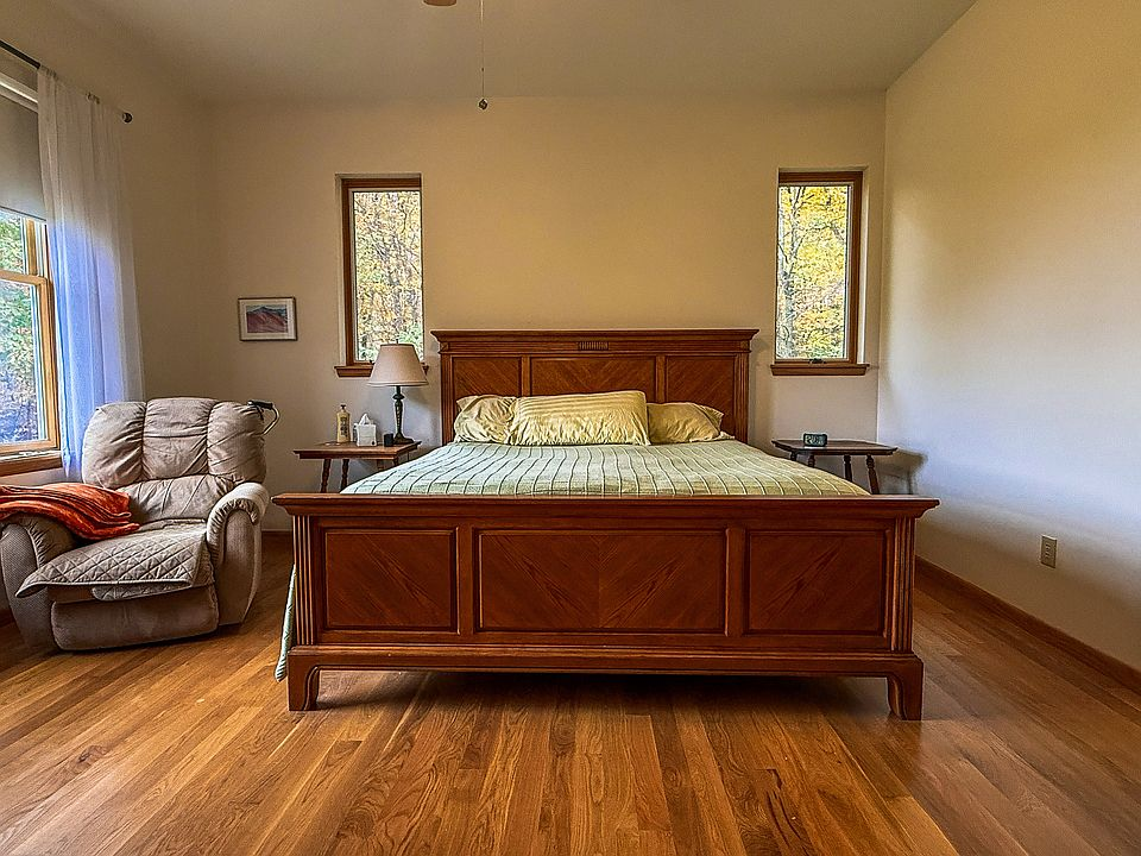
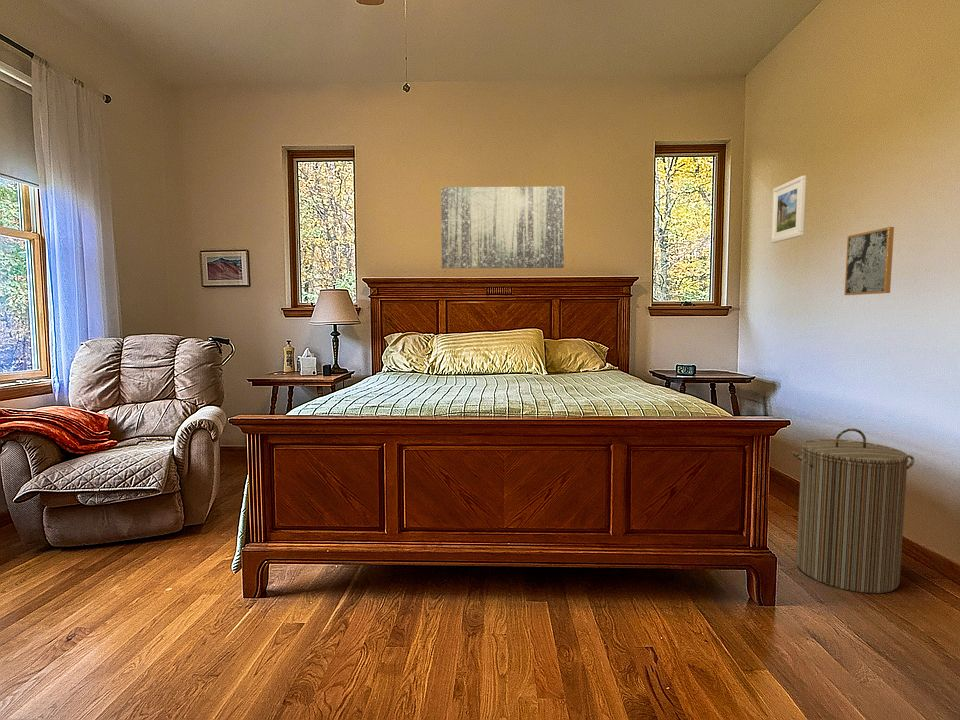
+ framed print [770,175,807,244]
+ wall art [440,185,566,269]
+ laundry hamper [791,428,915,594]
+ wall art [844,226,895,296]
